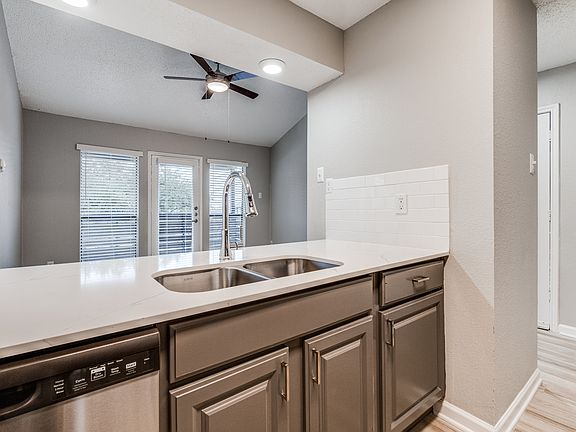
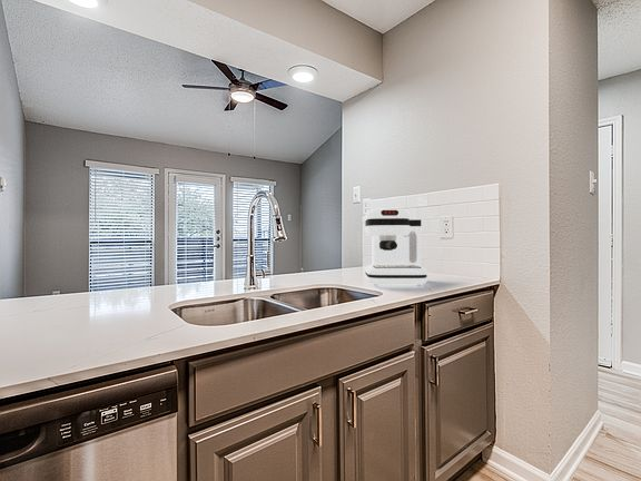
+ coffee maker [364,208,428,287]
